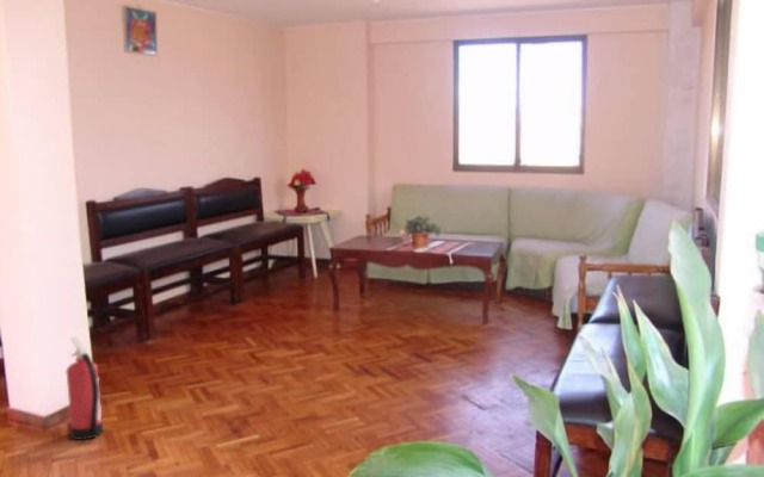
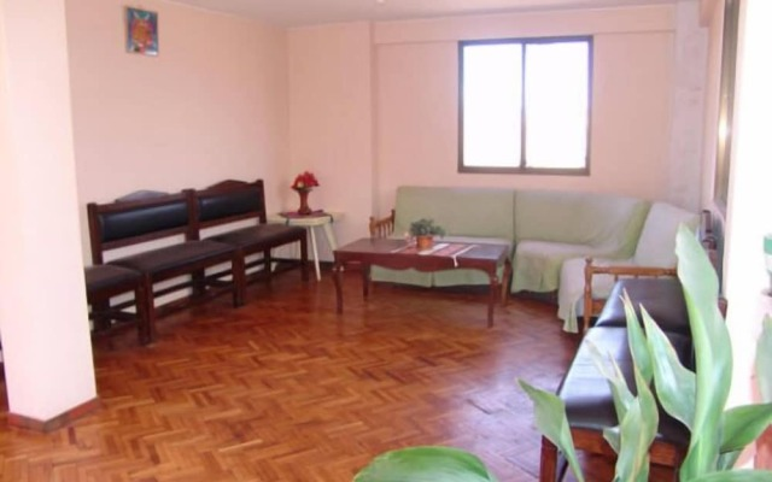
- fire extinguisher [64,335,104,441]
